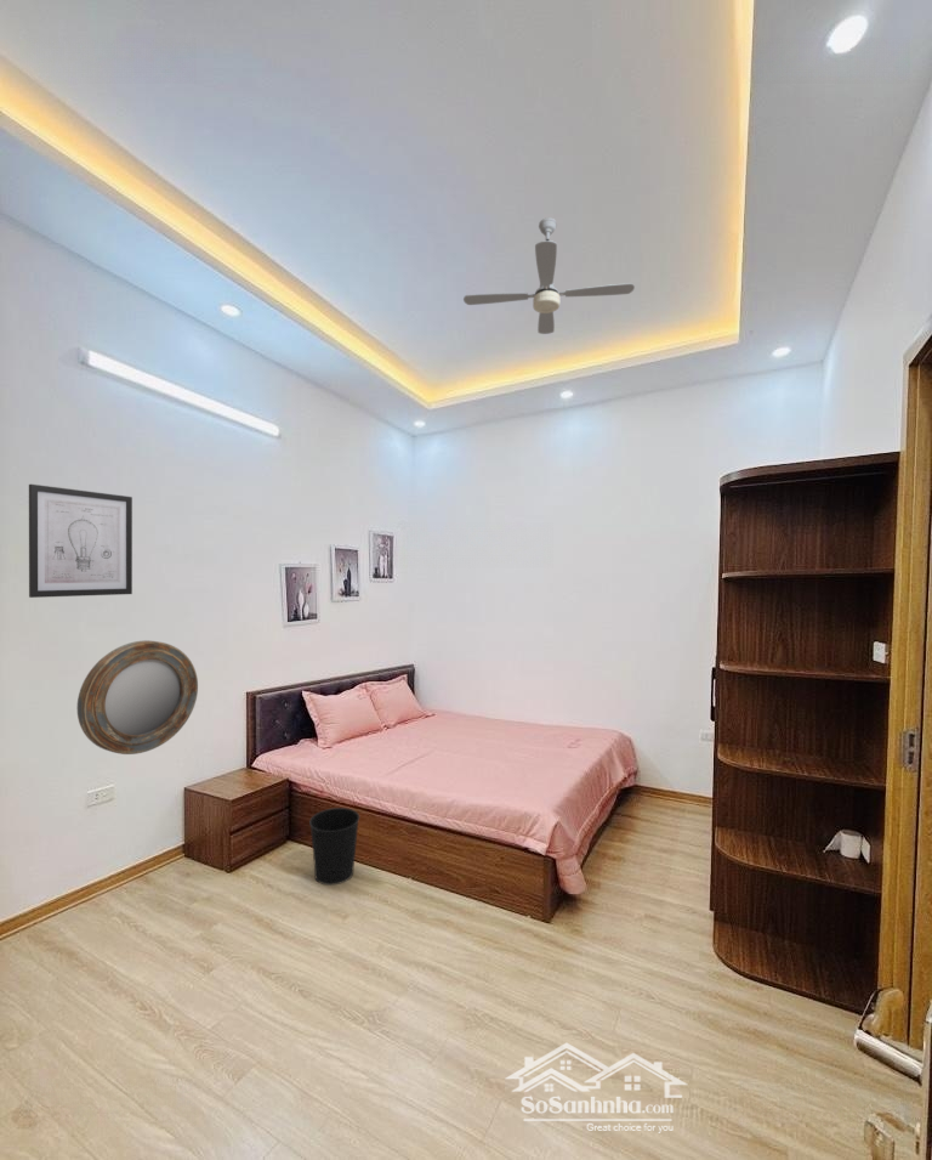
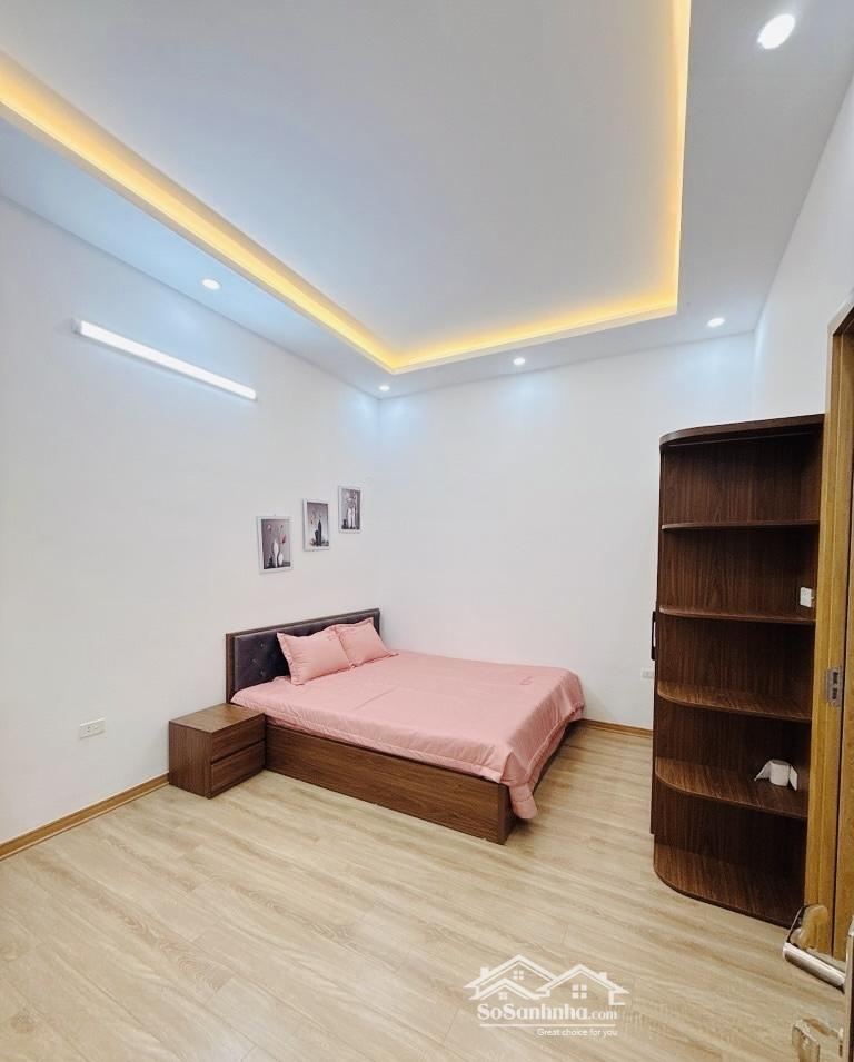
- wastebasket [308,807,360,887]
- home mirror [76,639,199,756]
- ceiling fan [462,216,636,335]
- wall art [28,483,133,599]
